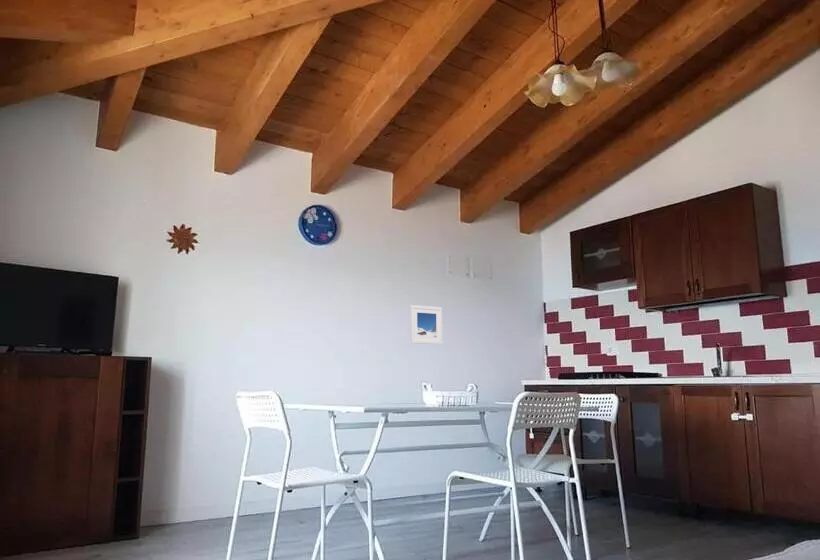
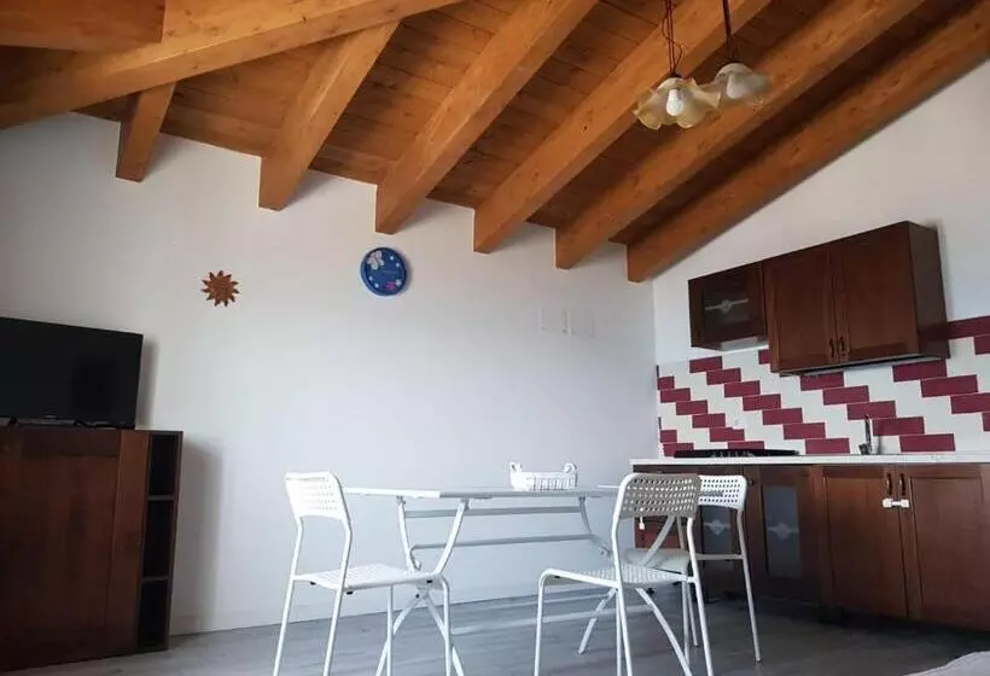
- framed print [409,304,443,345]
